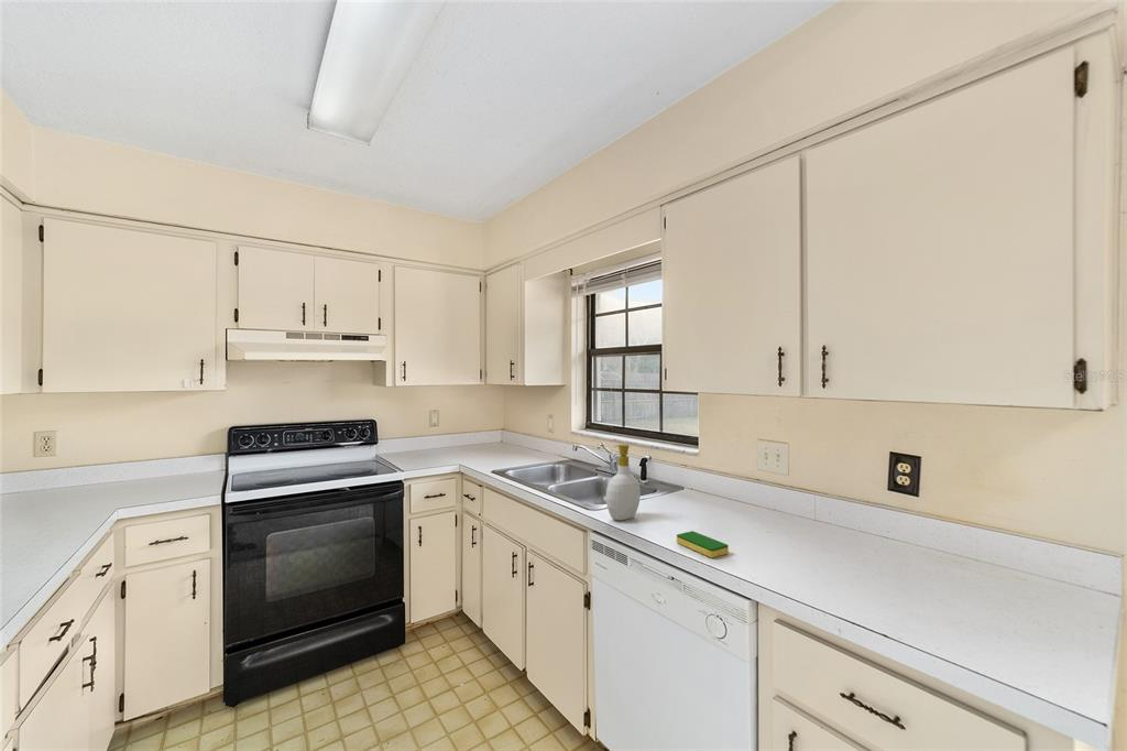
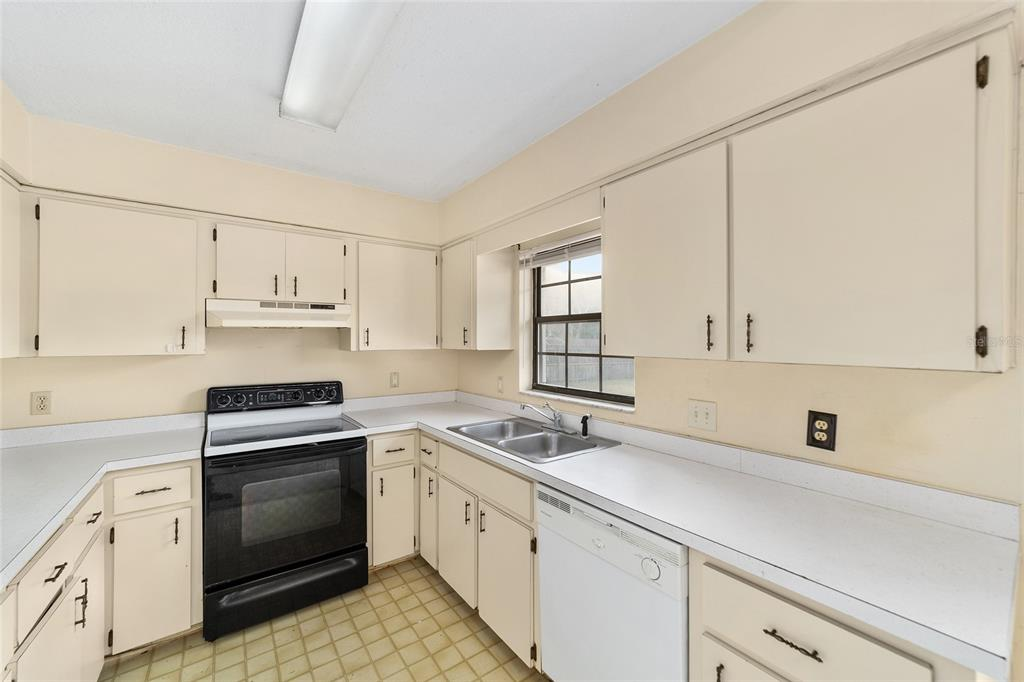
- soap bottle [605,443,642,521]
- dish sponge [676,530,730,558]
